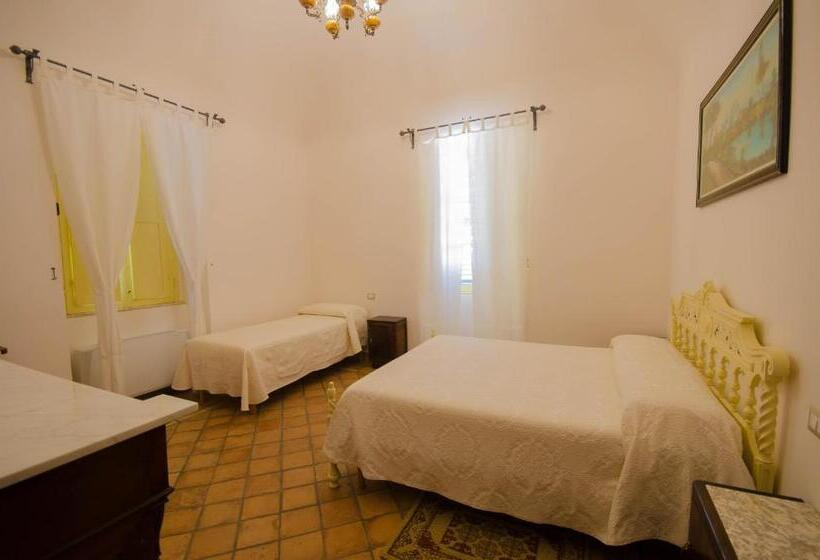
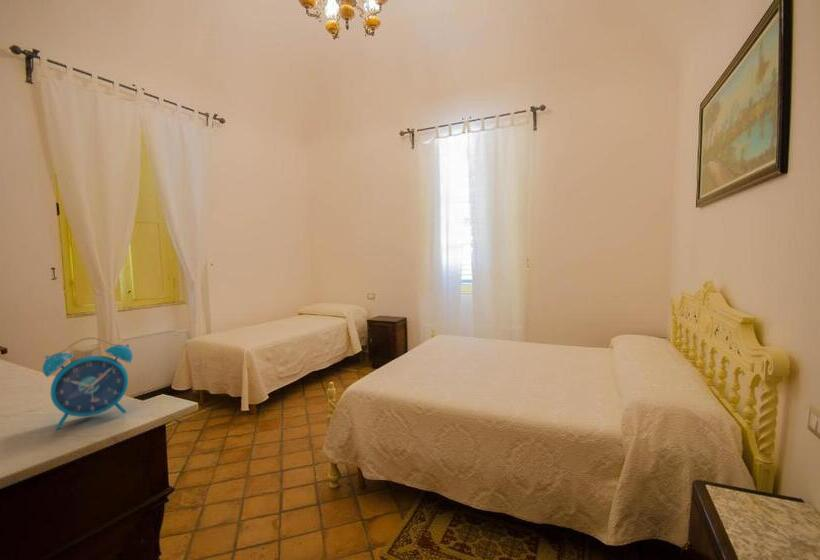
+ alarm clock [41,336,134,430]
